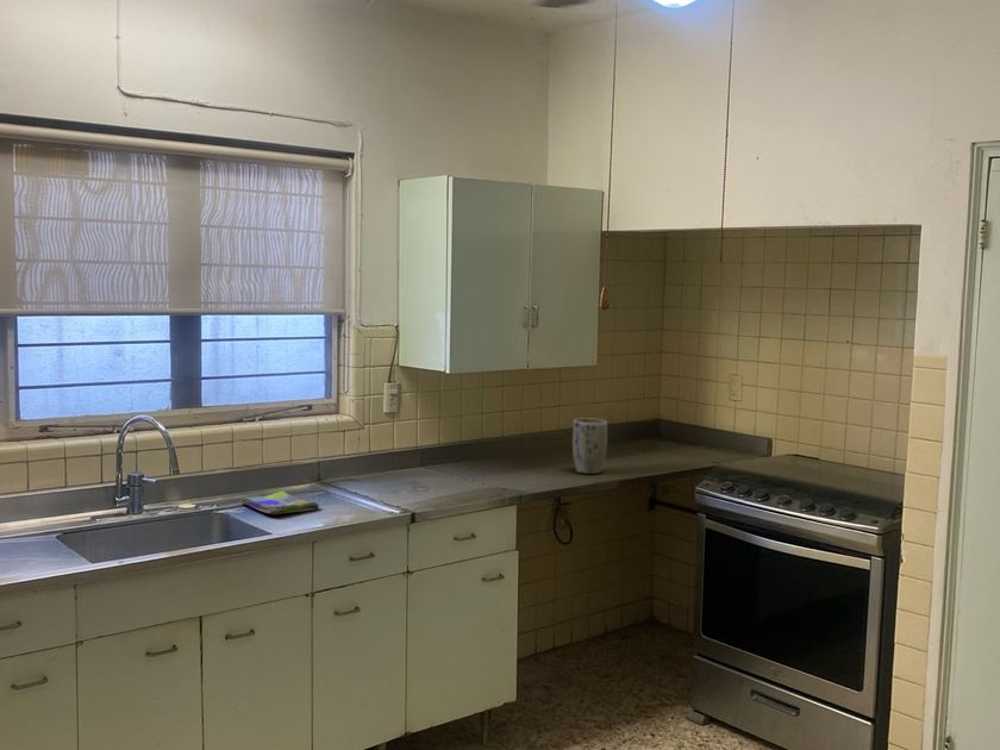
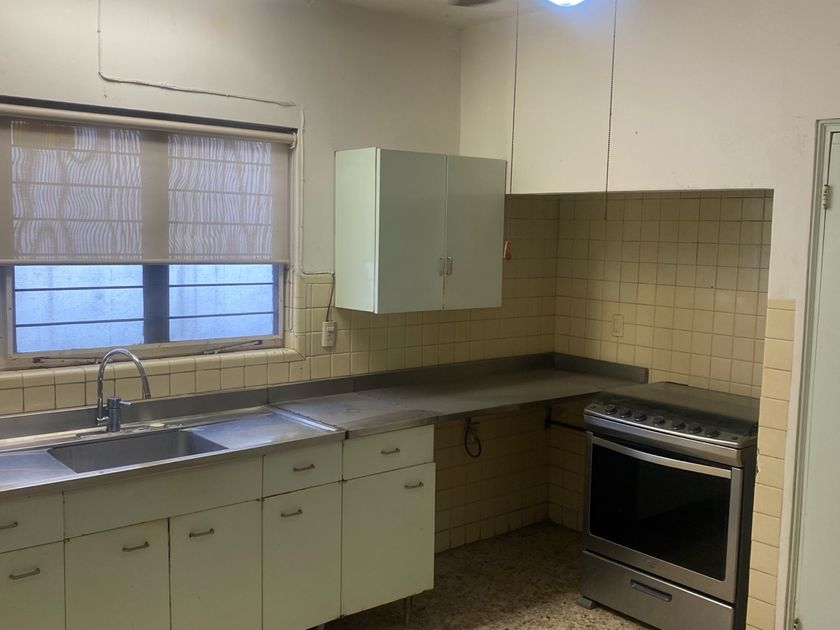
- dish towel [239,490,320,515]
- plant pot [571,417,608,475]
